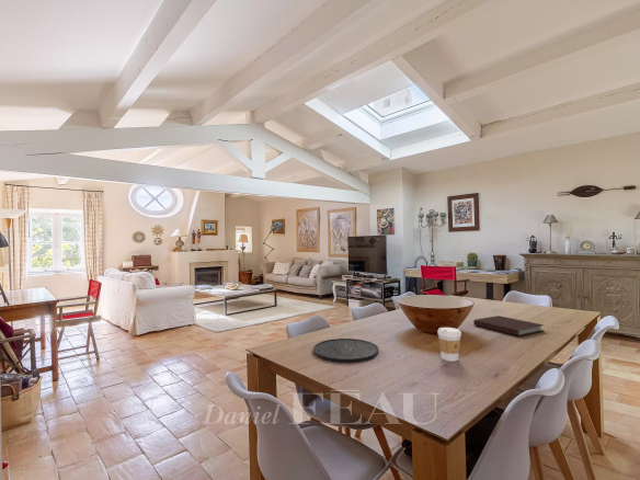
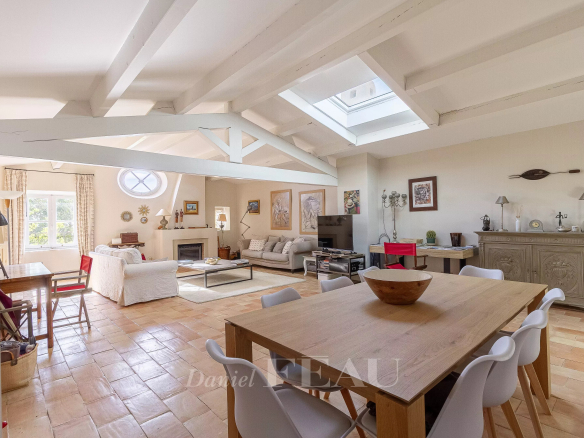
- coffee cup [436,327,462,363]
- notebook [472,315,545,338]
- plate [312,338,379,364]
